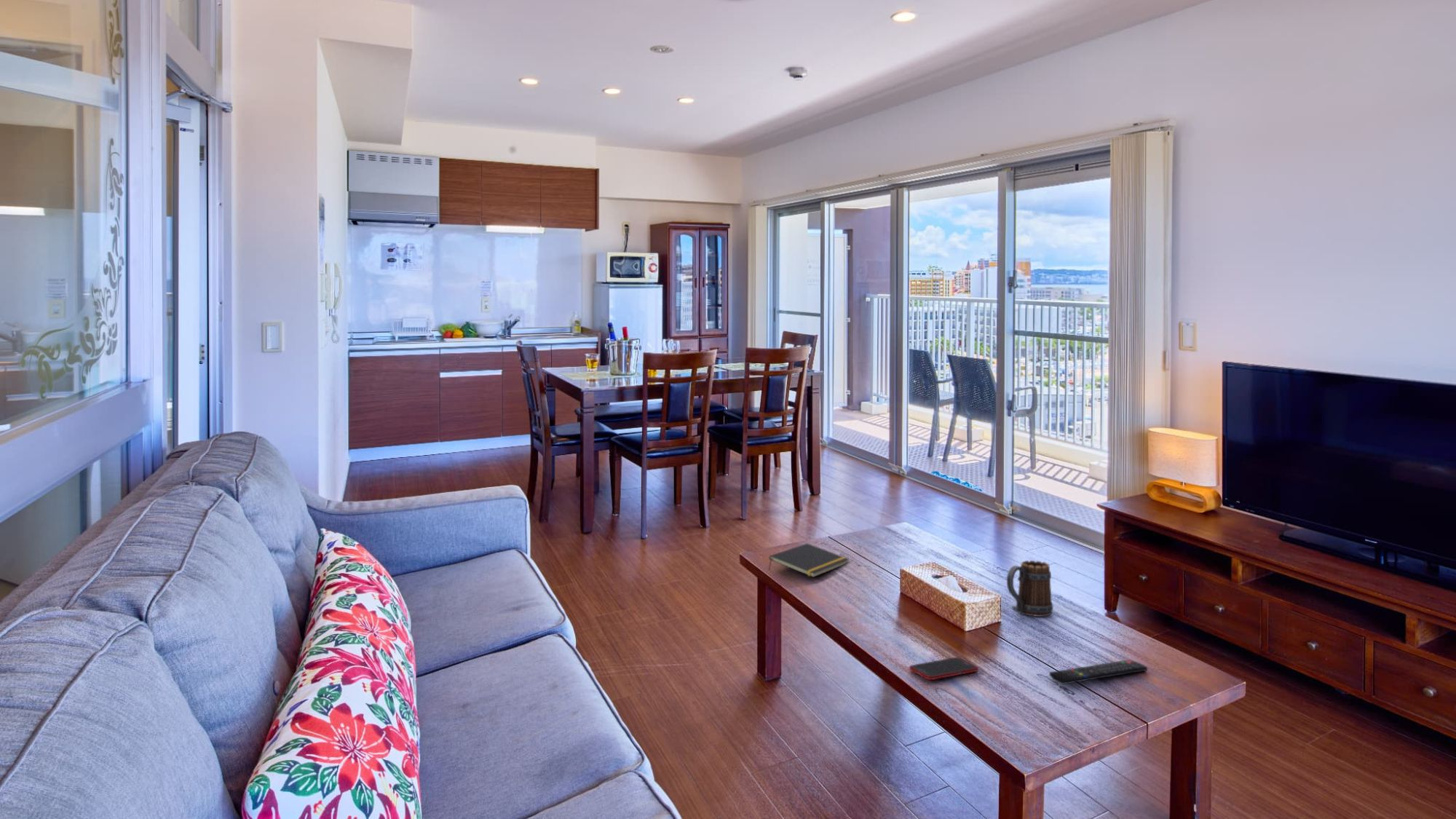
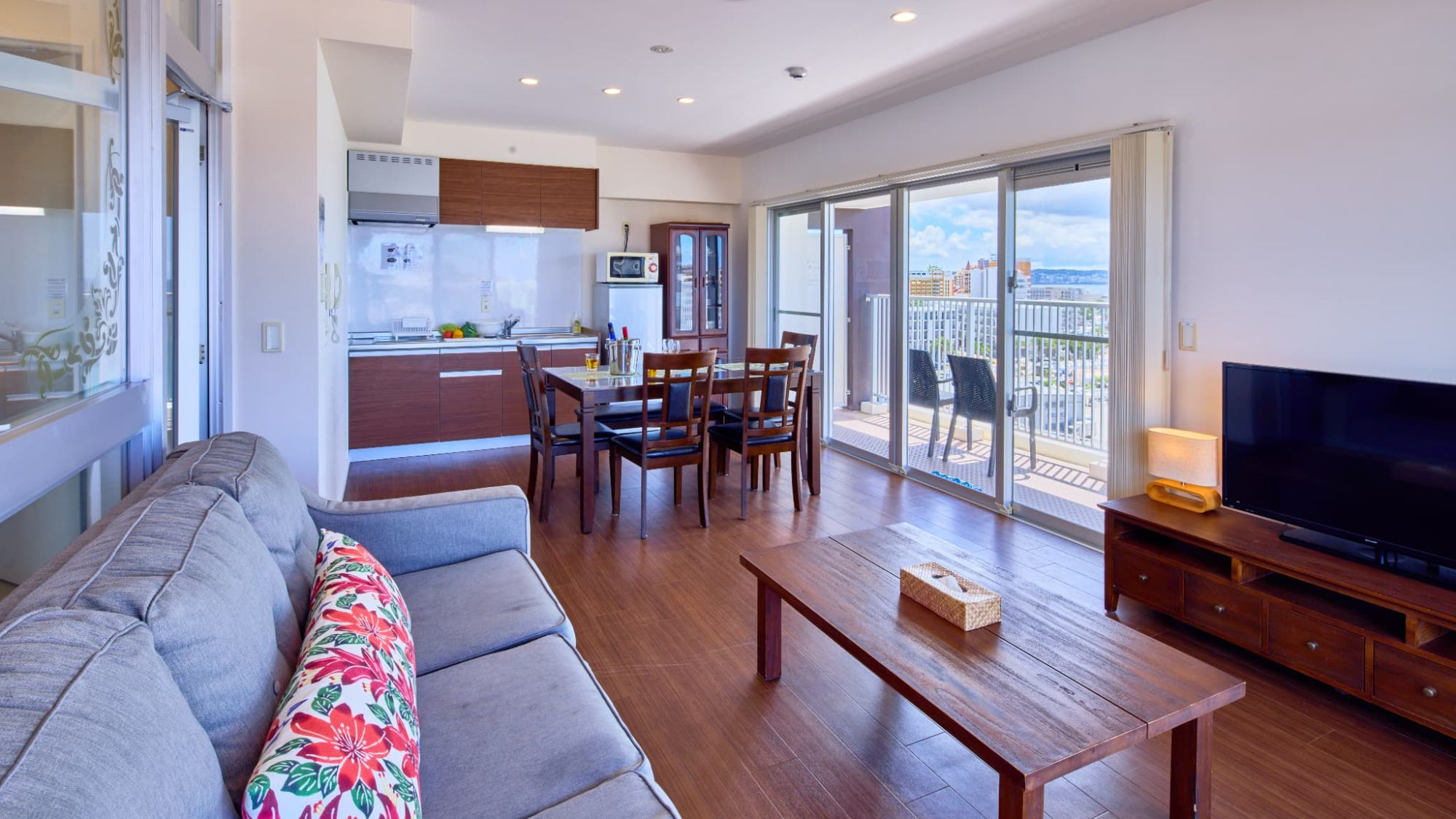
- mug [1006,560,1054,617]
- cell phone [909,657,979,681]
- remote control [1048,659,1148,685]
- notepad [768,542,850,578]
